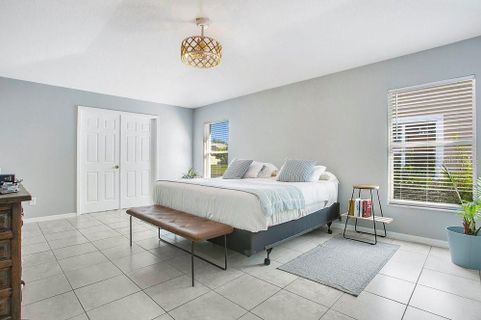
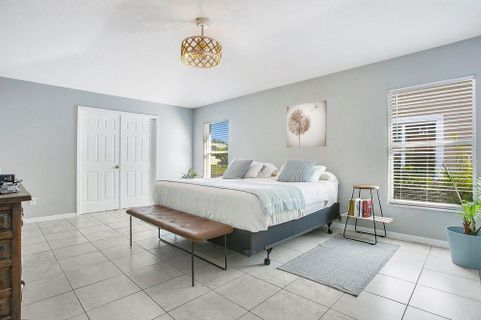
+ wall art [286,99,327,148]
